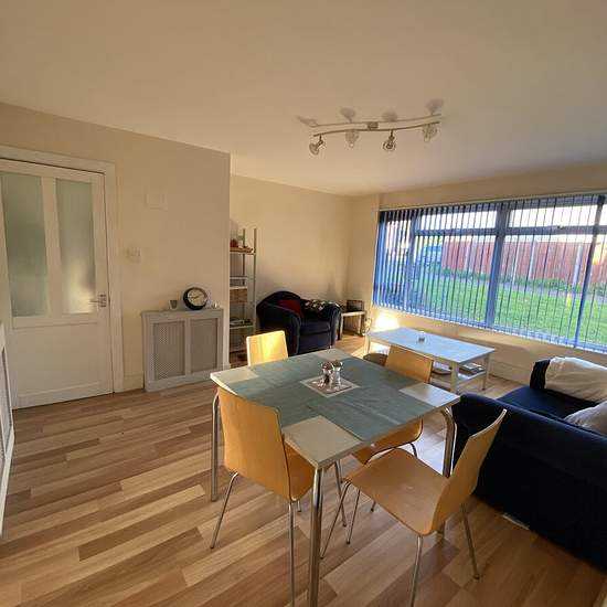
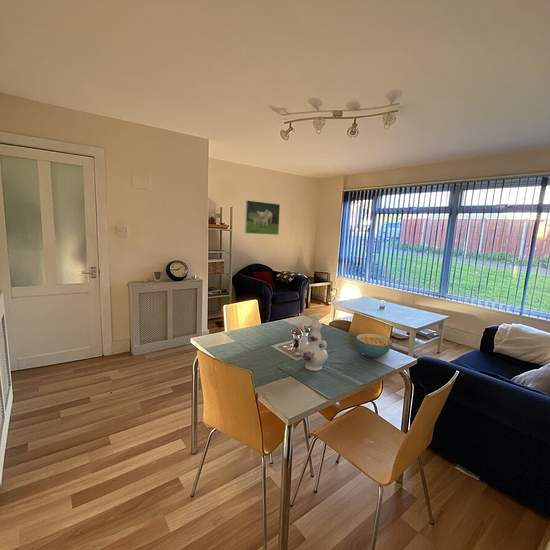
+ cereal bowl [355,333,393,358]
+ chinaware [298,315,329,372]
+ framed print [244,199,281,236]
